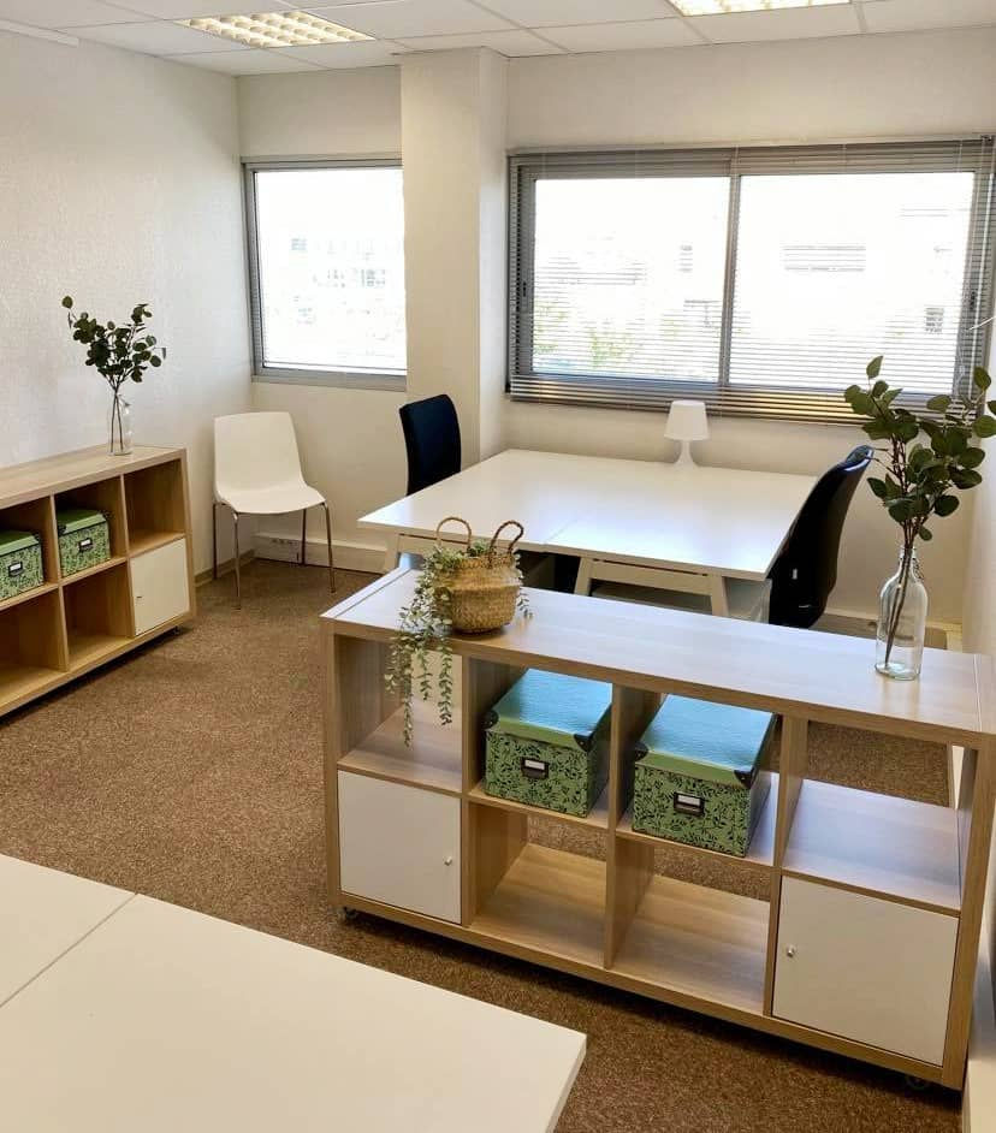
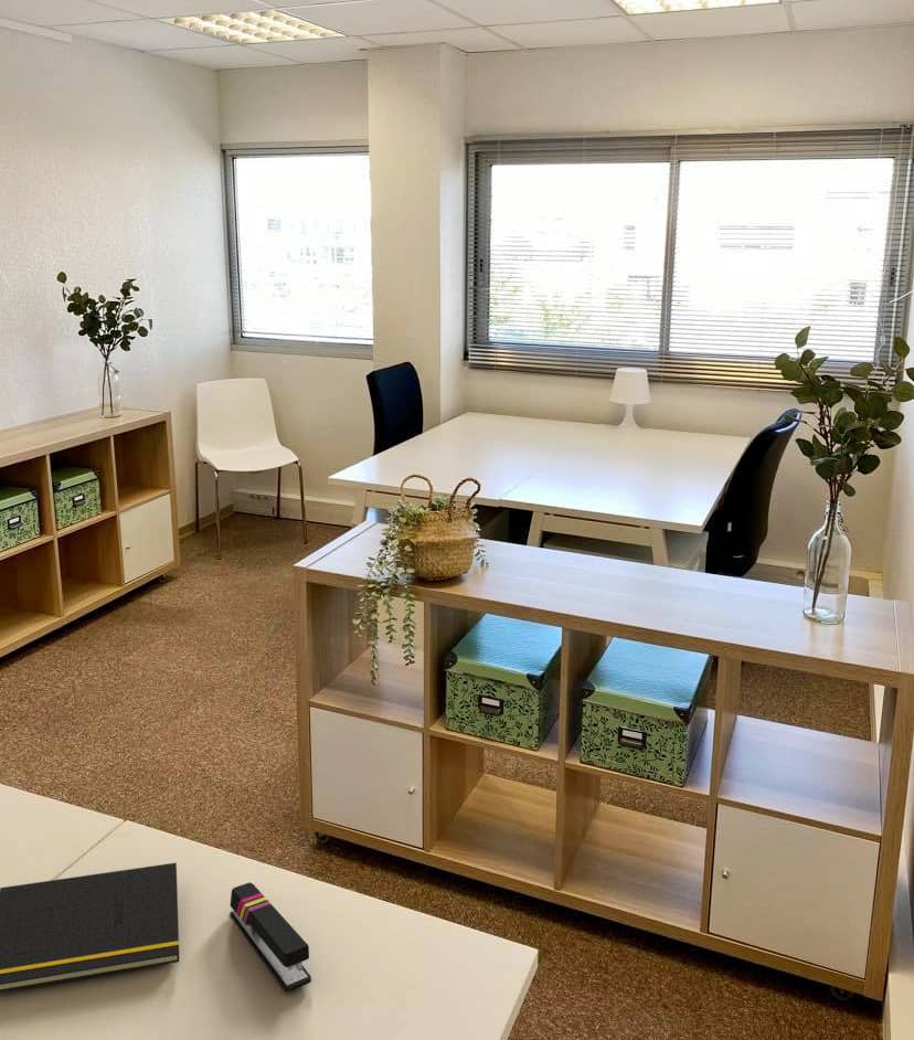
+ notepad [0,861,181,993]
+ stapler [228,881,312,993]
